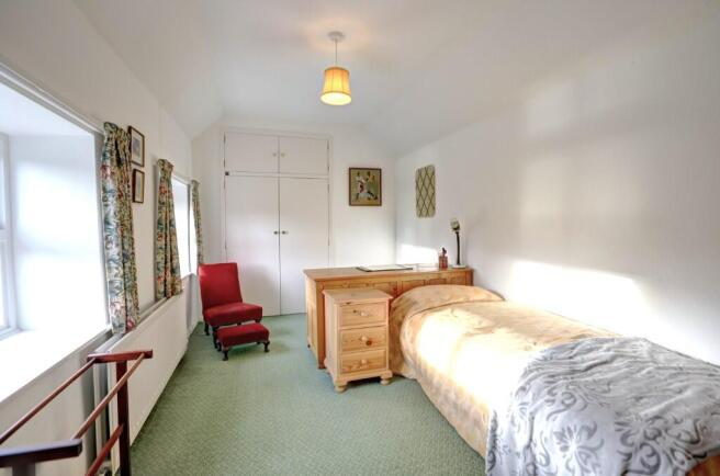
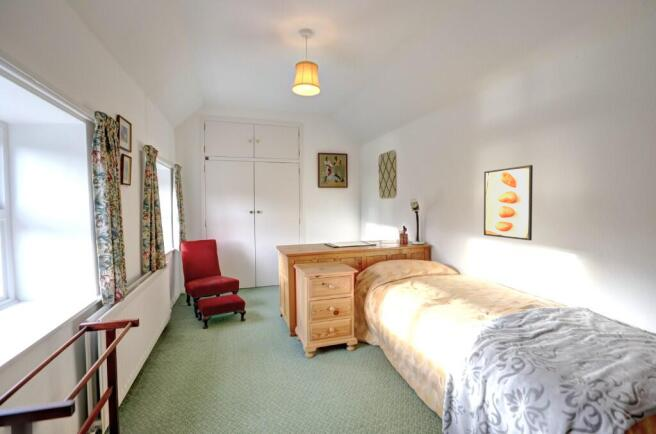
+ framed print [483,164,534,241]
